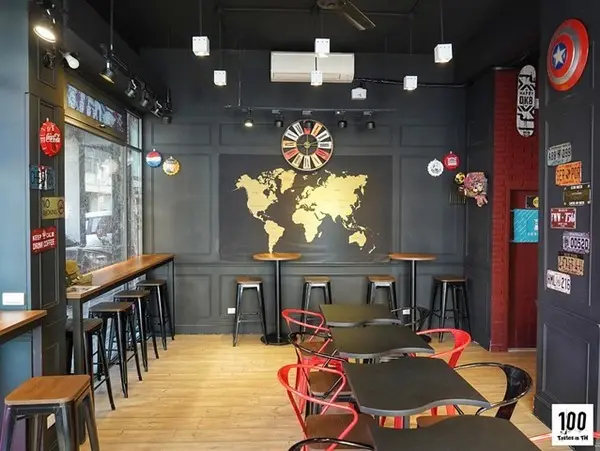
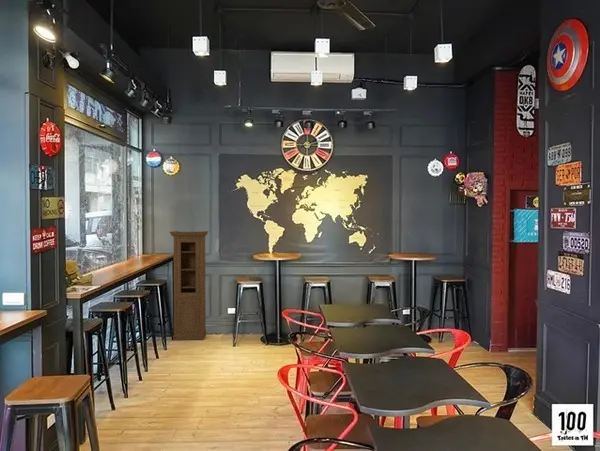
+ cabinet [169,230,210,341]
